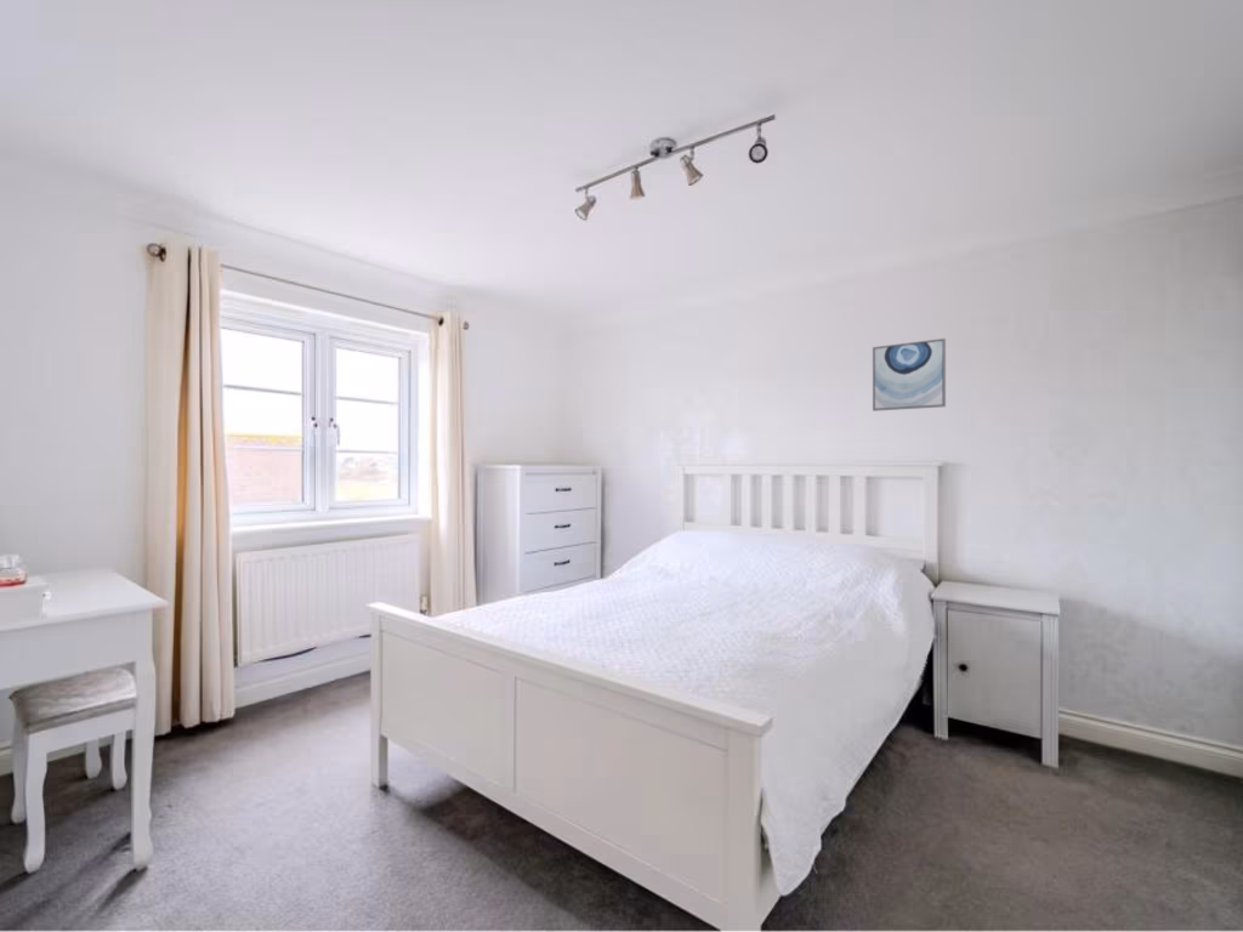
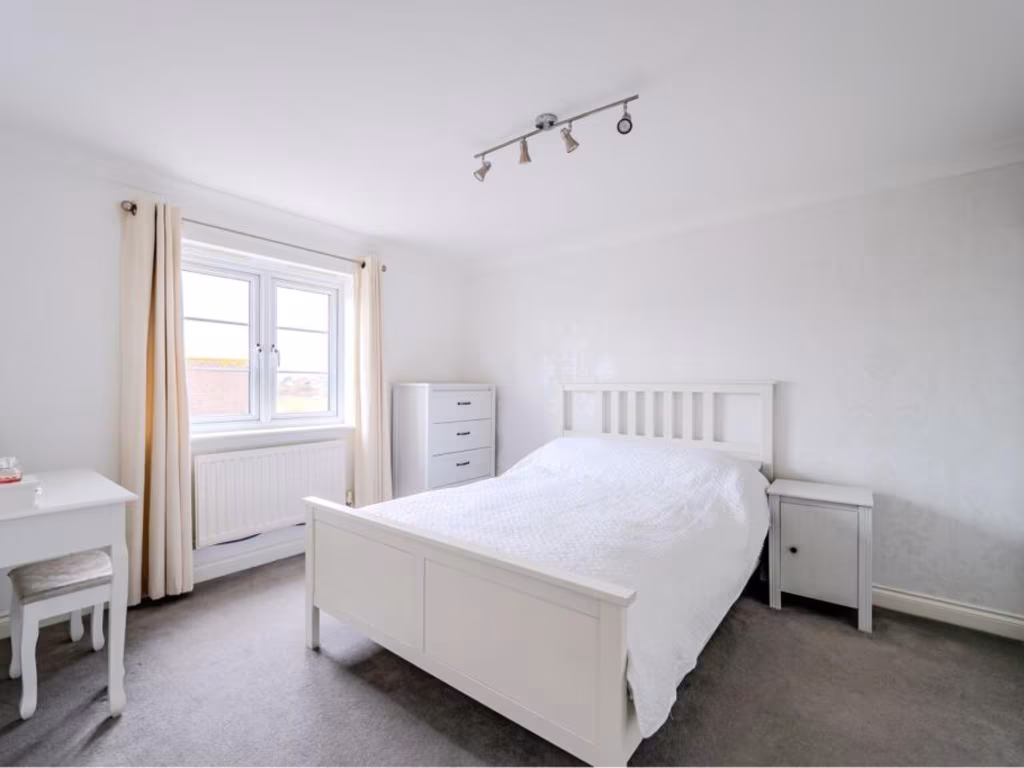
- wall art [872,337,947,413]
